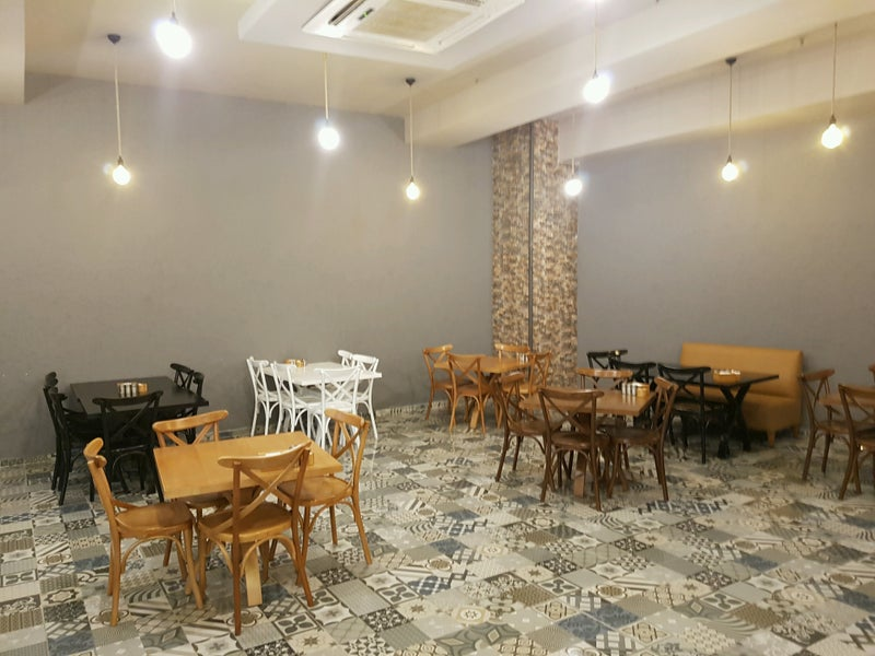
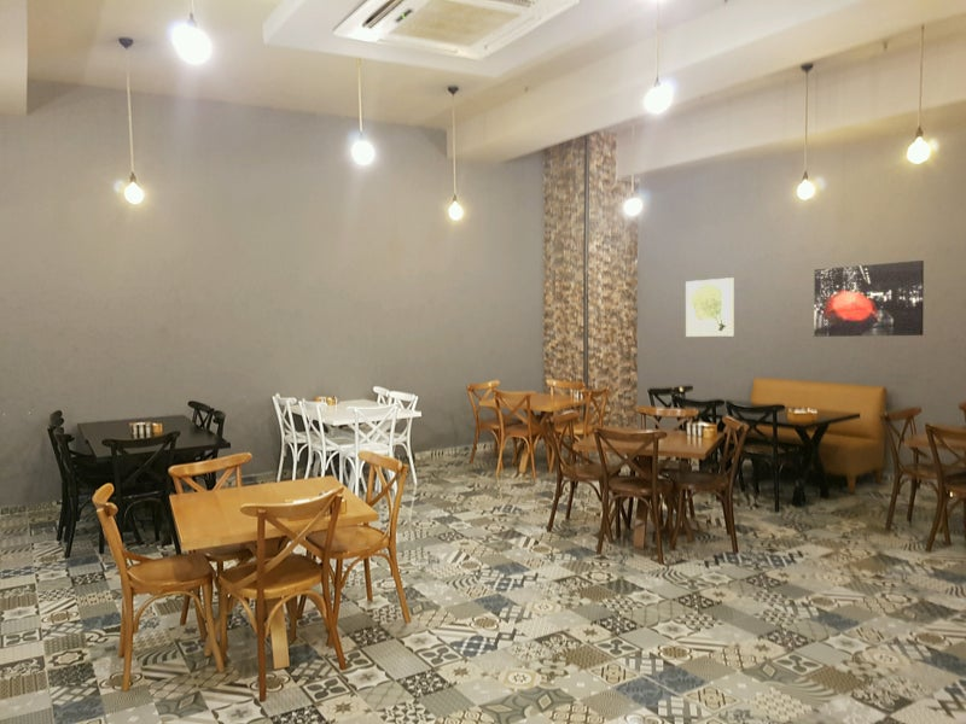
+ wall art [813,259,925,338]
+ wall art [685,276,735,338]
